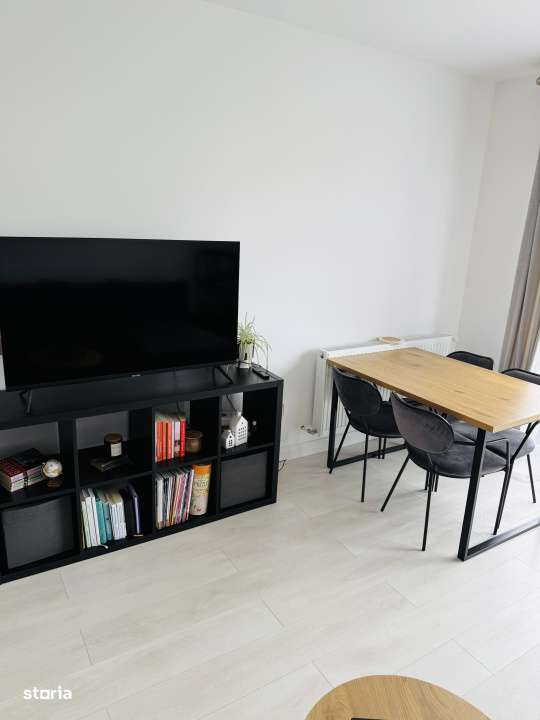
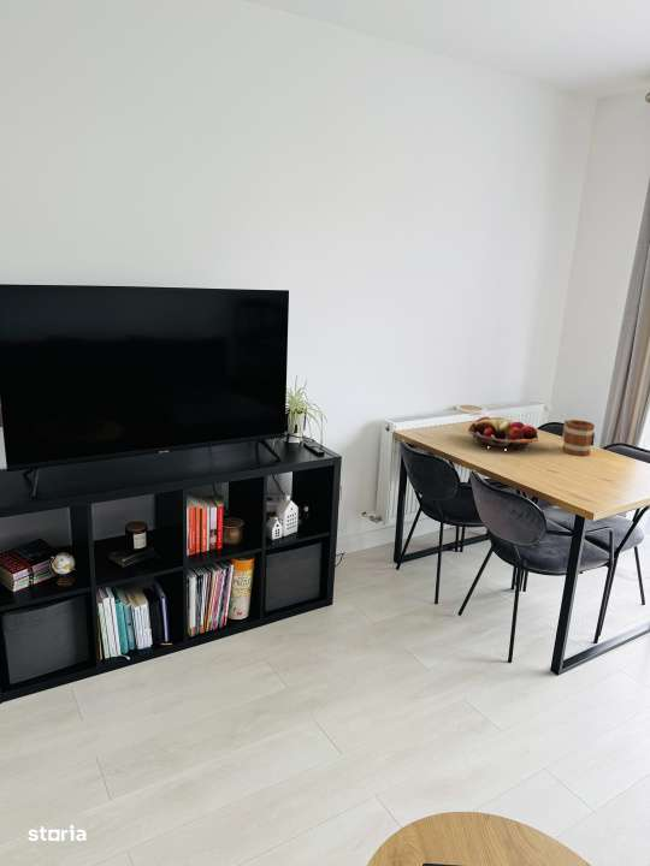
+ fruit basket [467,415,539,451]
+ mug [561,419,596,457]
